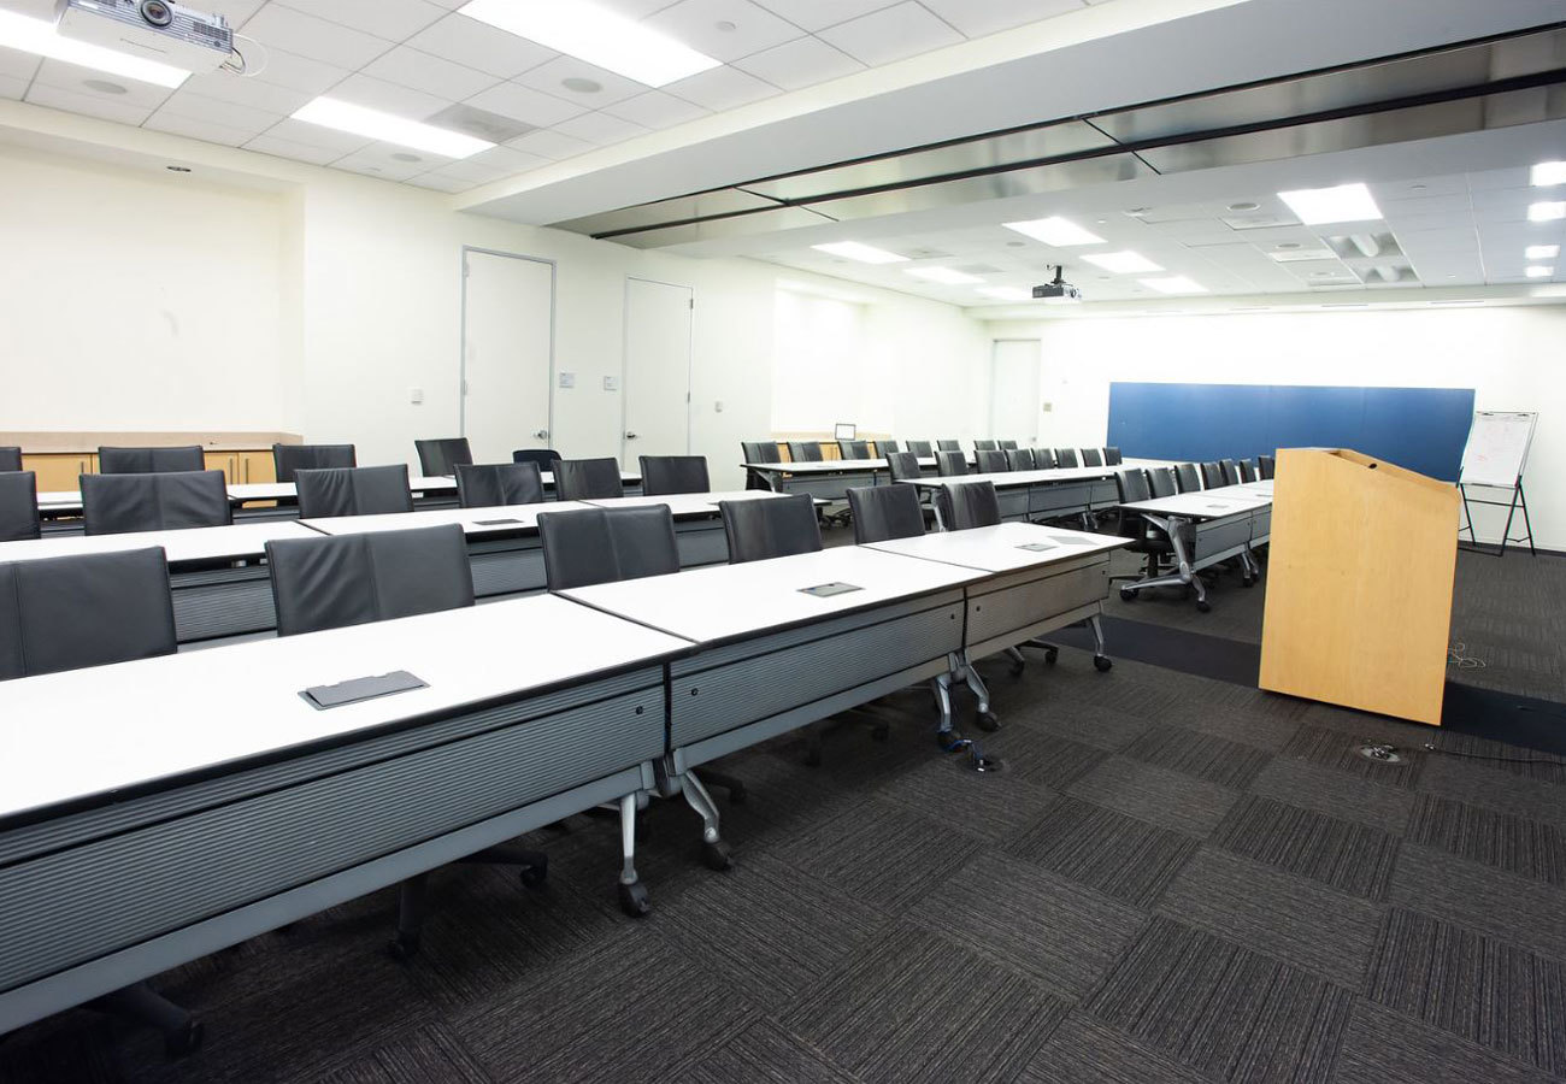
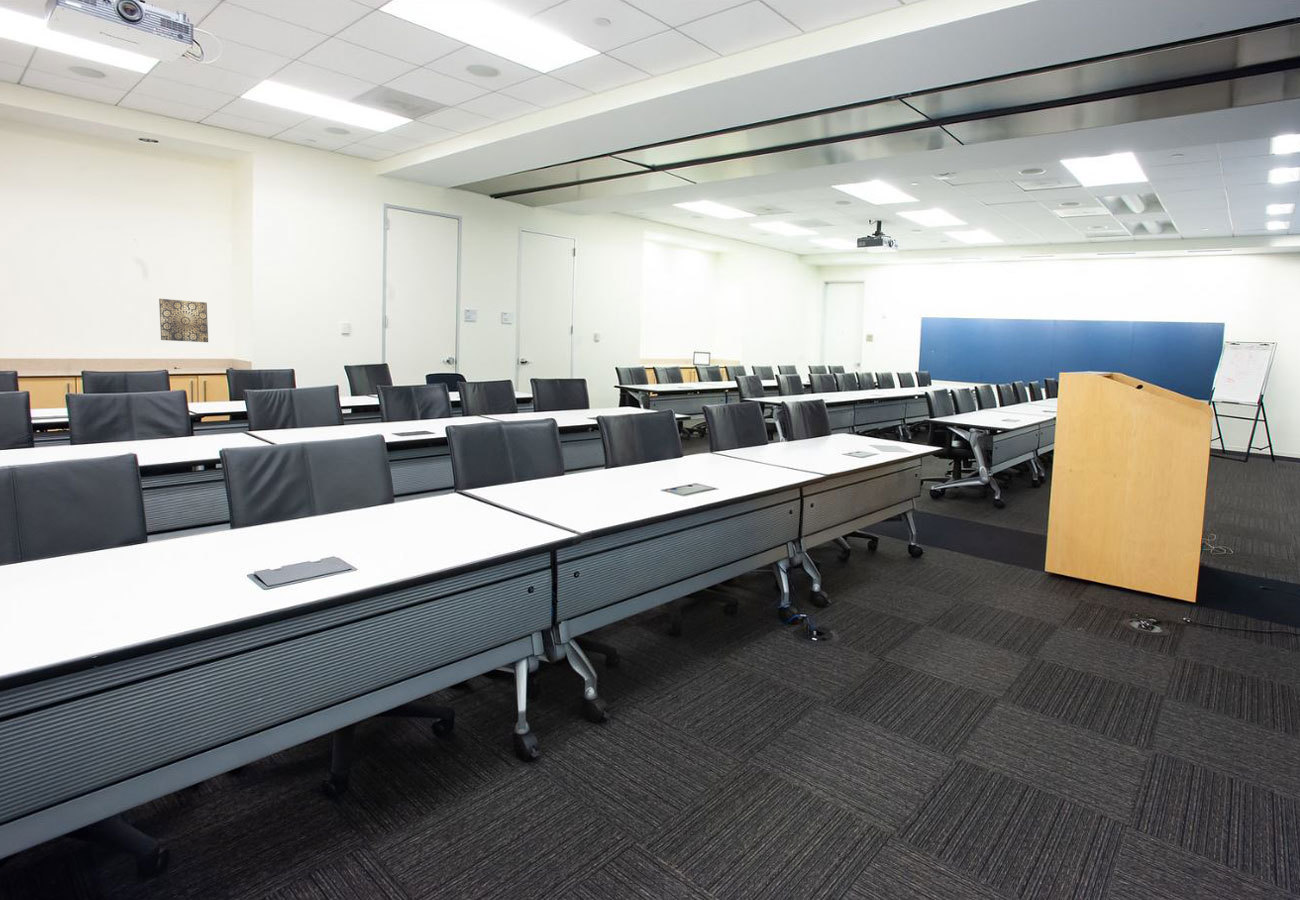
+ wall art [158,298,209,343]
